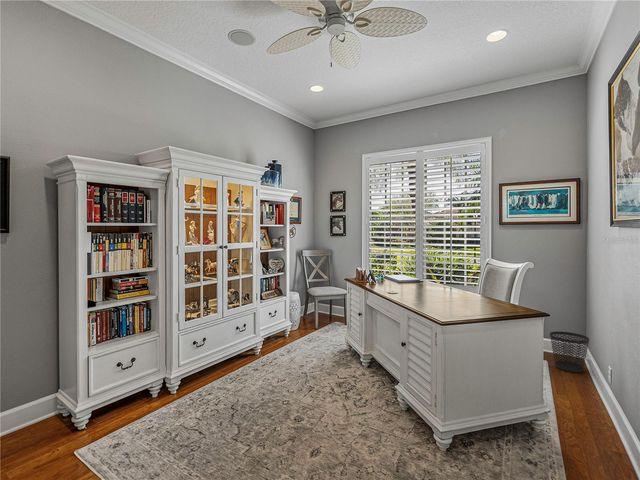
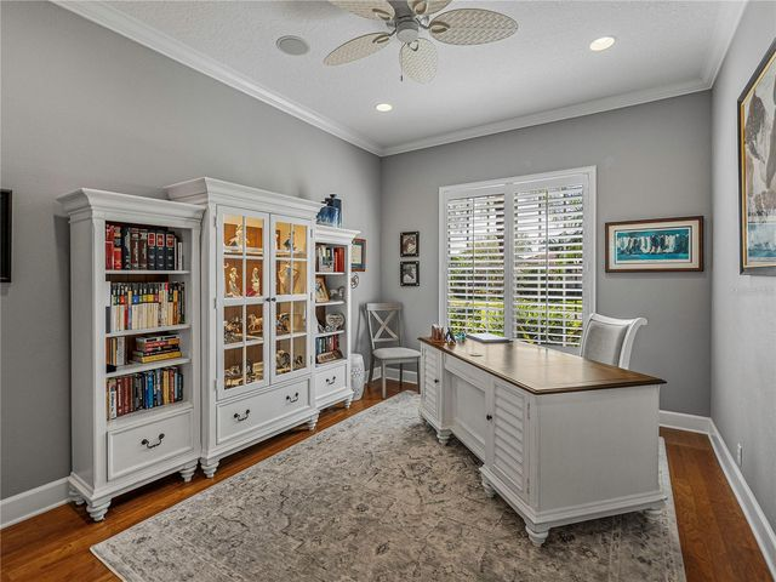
- wastebasket [549,331,590,373]
